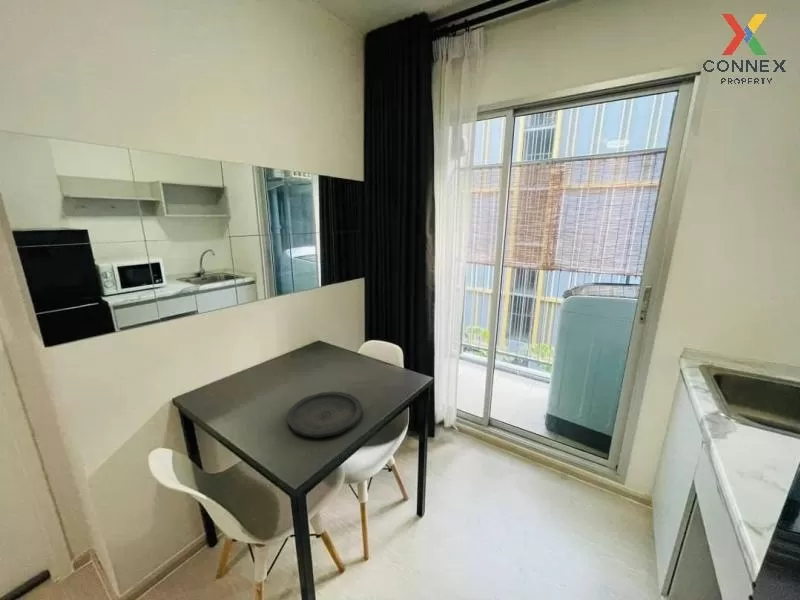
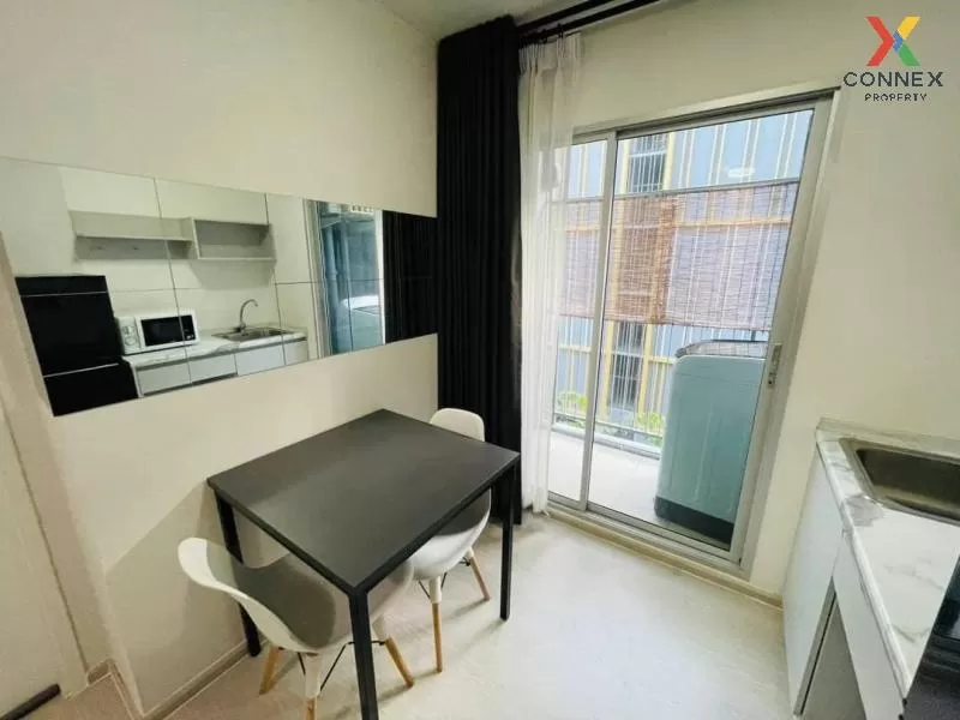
- plate [286,391,363,439]
